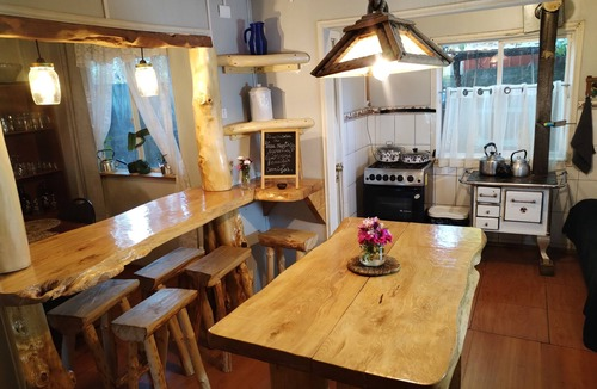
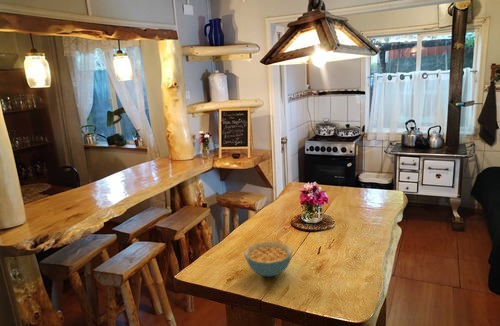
+ cereal bowl [243,241,293,278]
